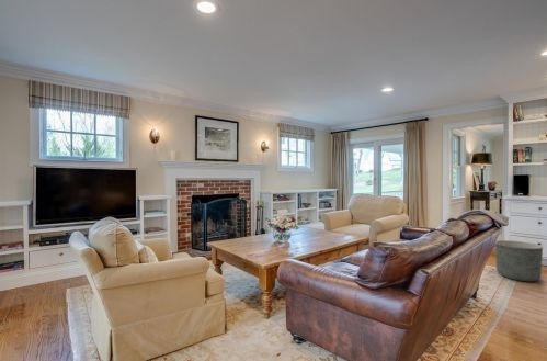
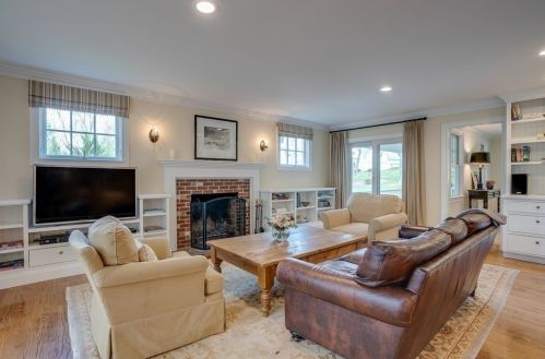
- planter [494,239,544,282]
